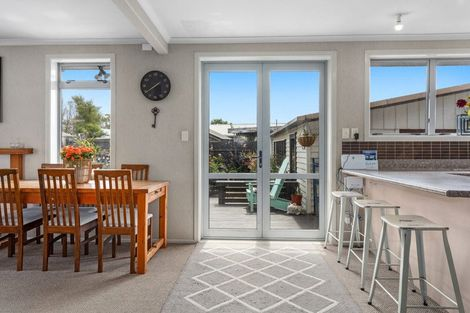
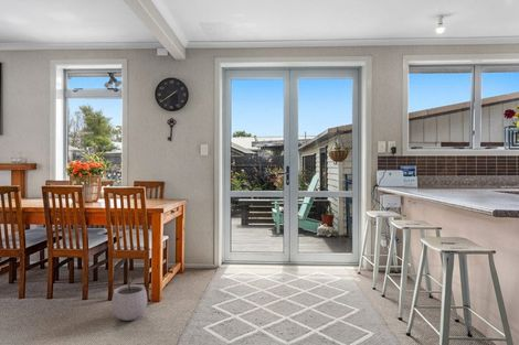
+ plant pot [110,277,148,322]
